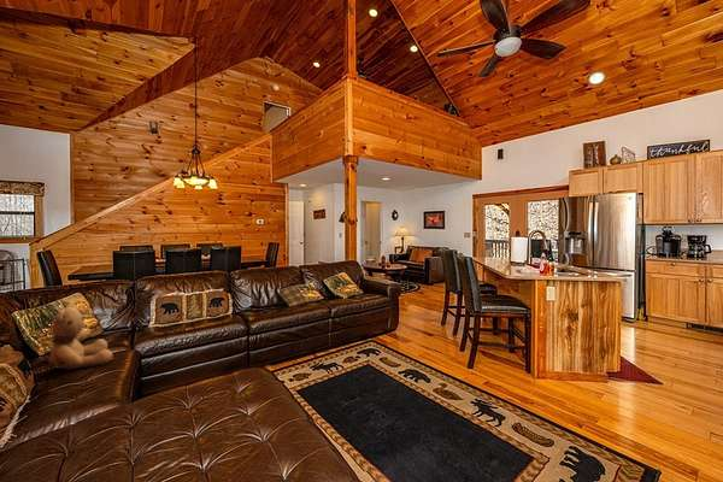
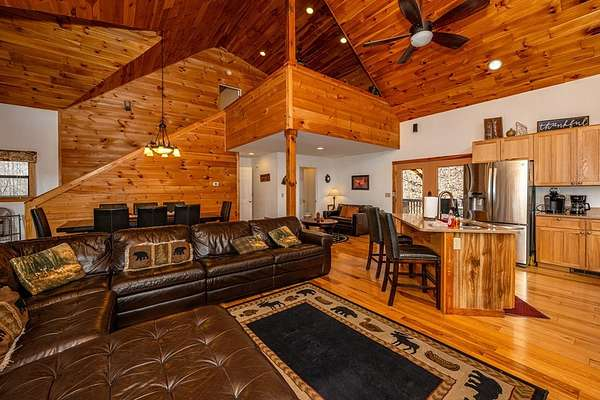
- teddy bear [48,302,113,371]
